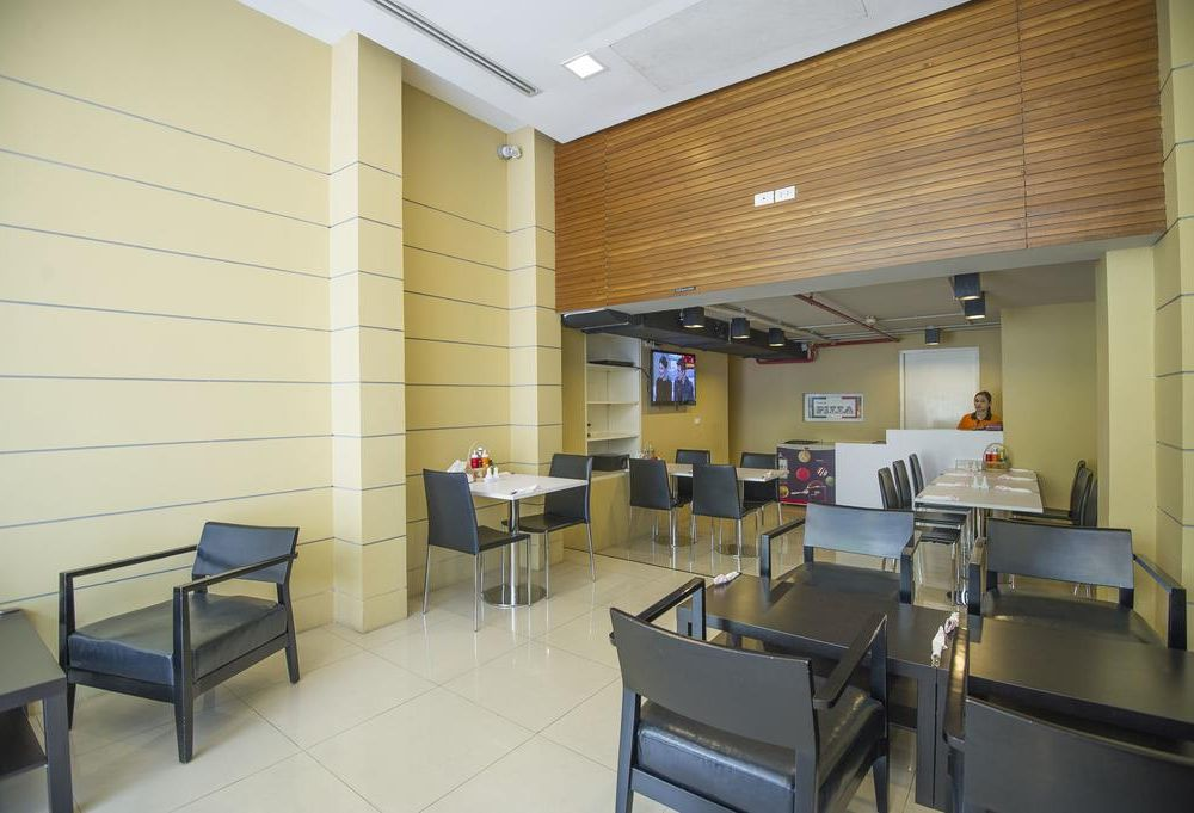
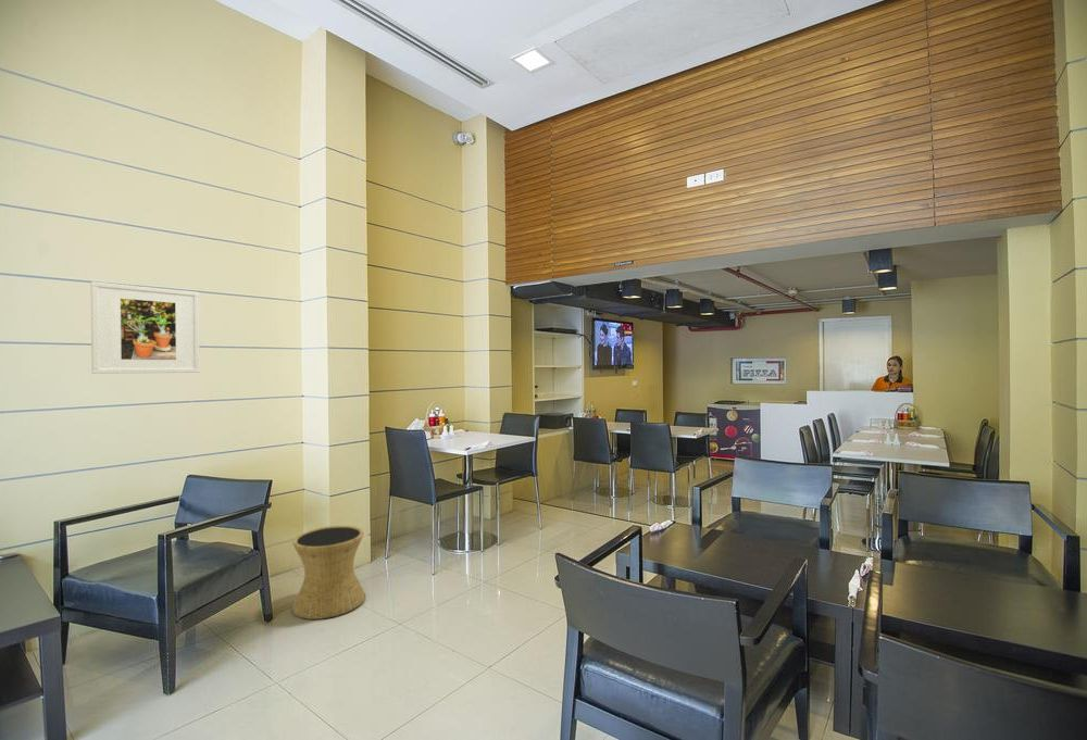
+ side table [291,525,366,620]
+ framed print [90,280,201,375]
